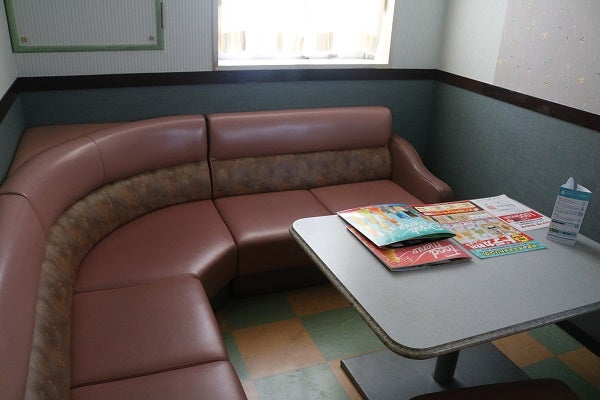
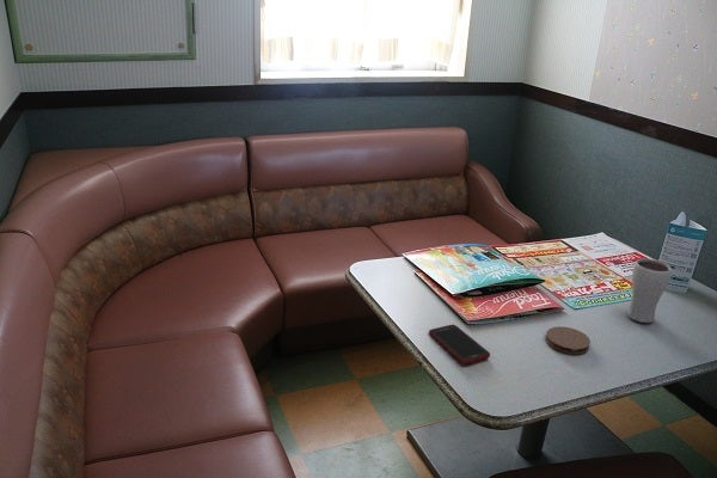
+ coaster [545,325,592,355]
+ drinking glass [626,258,673,324]
+ cell phone [428,324,491,366]
